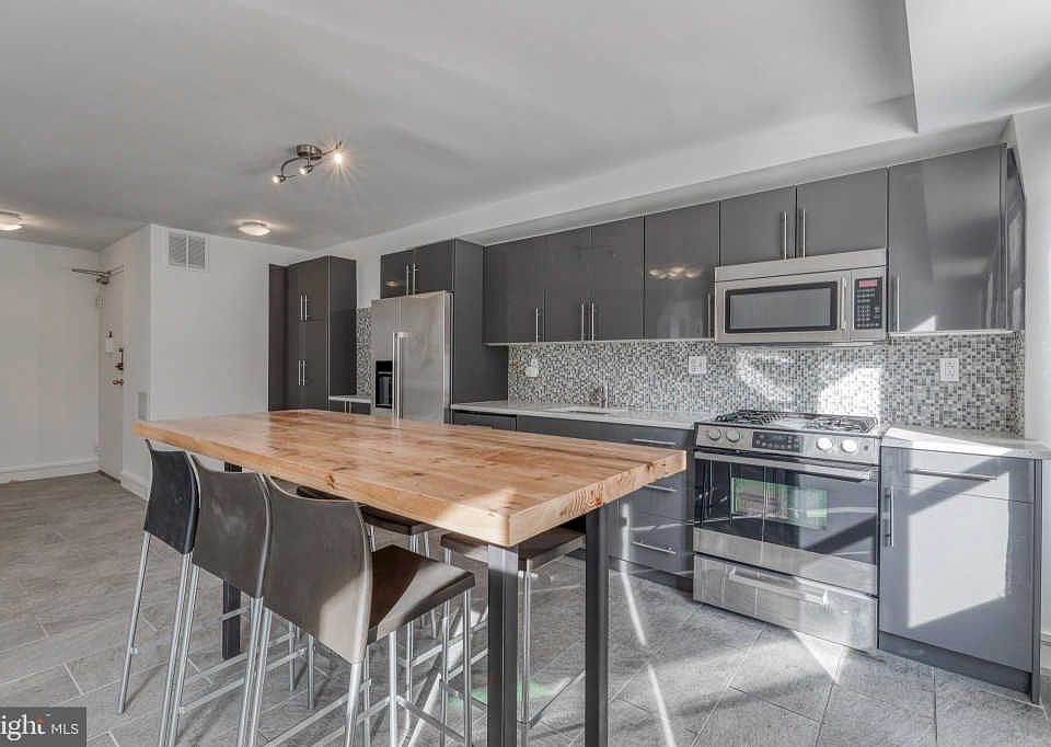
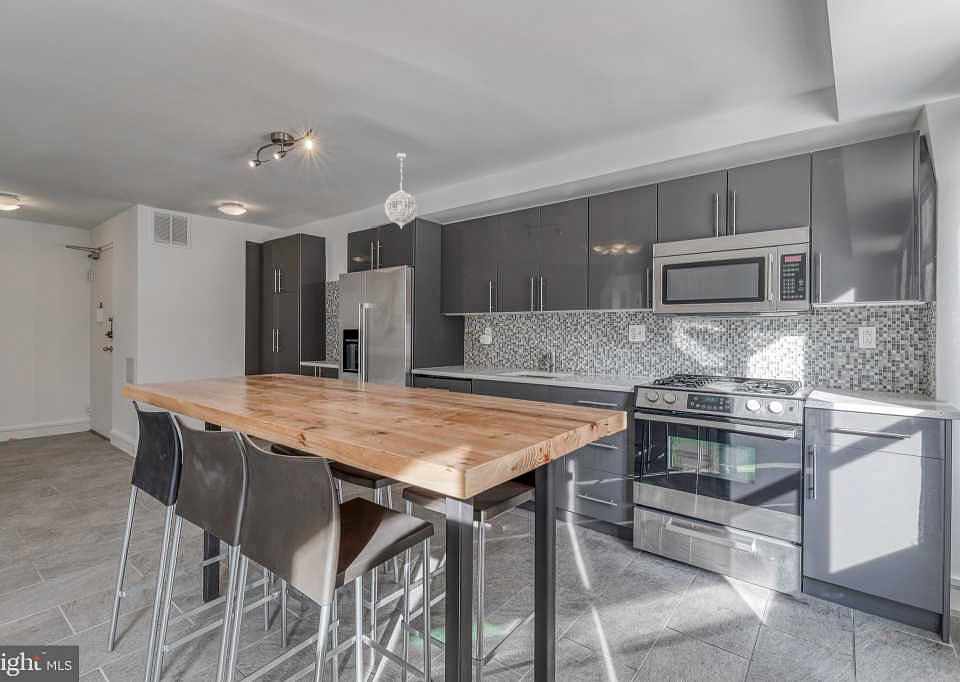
+ pendant light [384,152,419,230]
